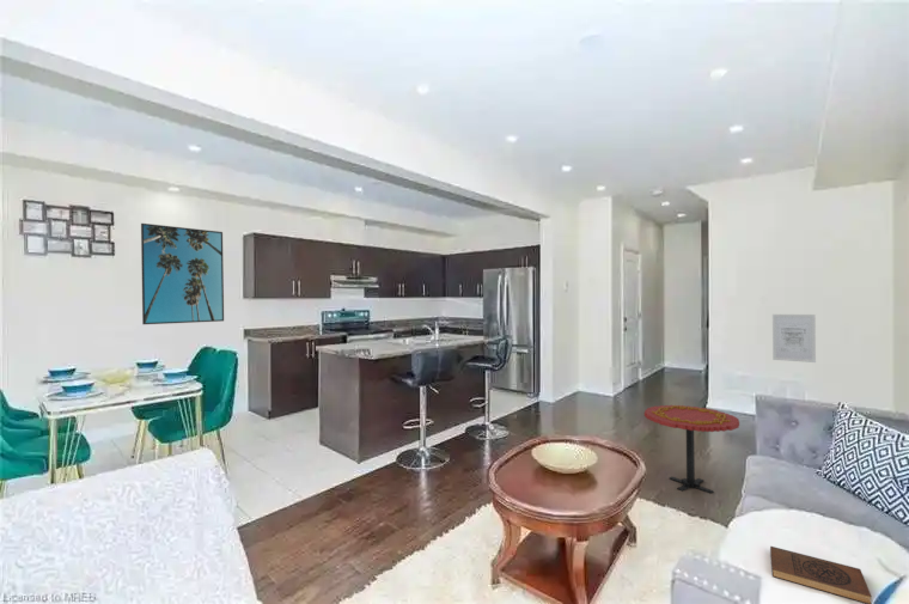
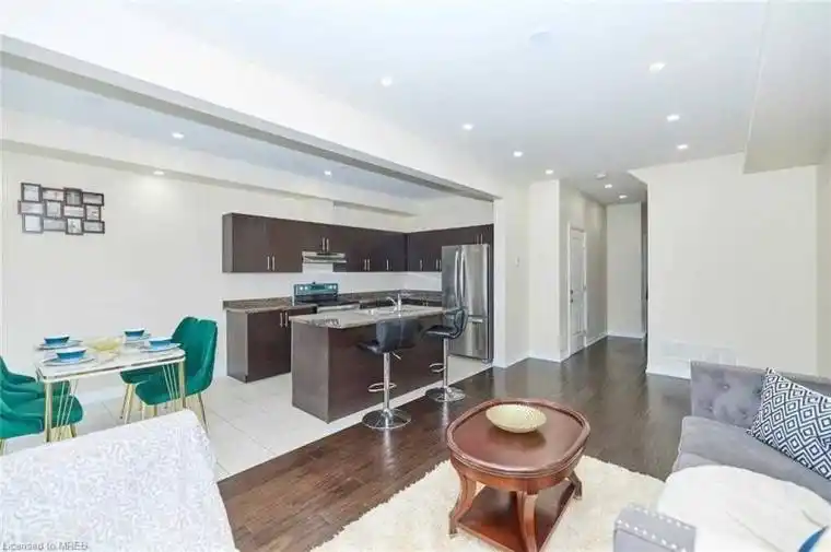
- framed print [140,222,225,325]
- wall art [771,313,817,364]
- book [769,545,872,604]
- side table [643,404,740,495]
